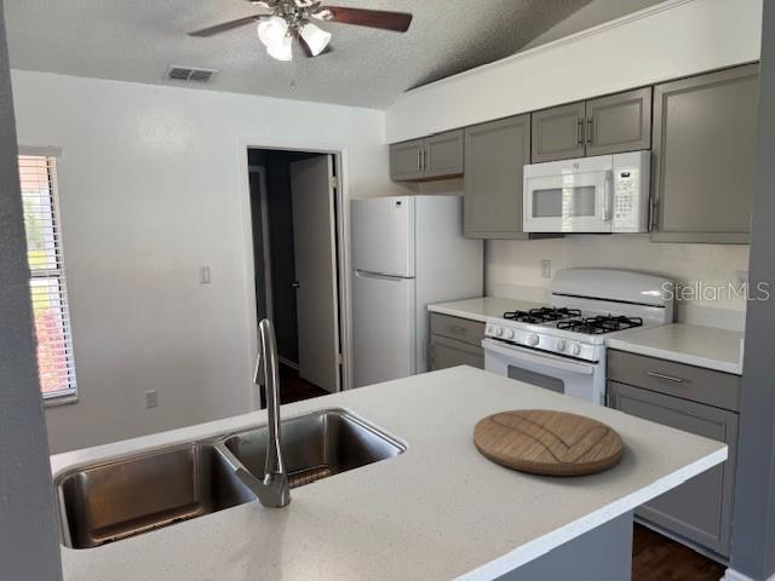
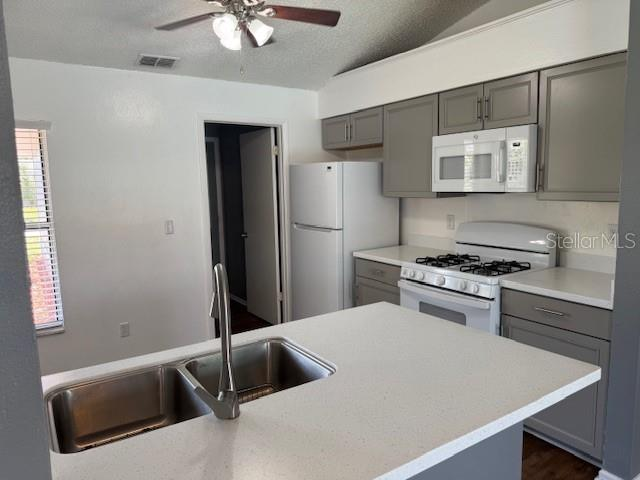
- cutting board [472,408,625,477]
